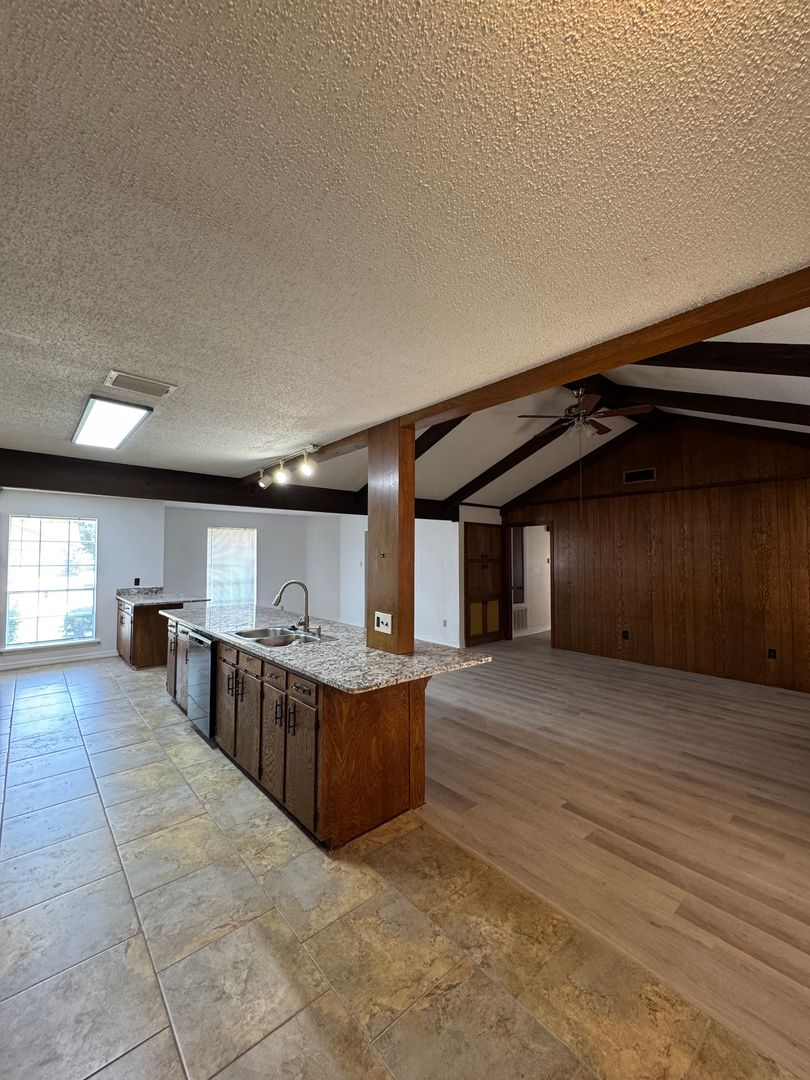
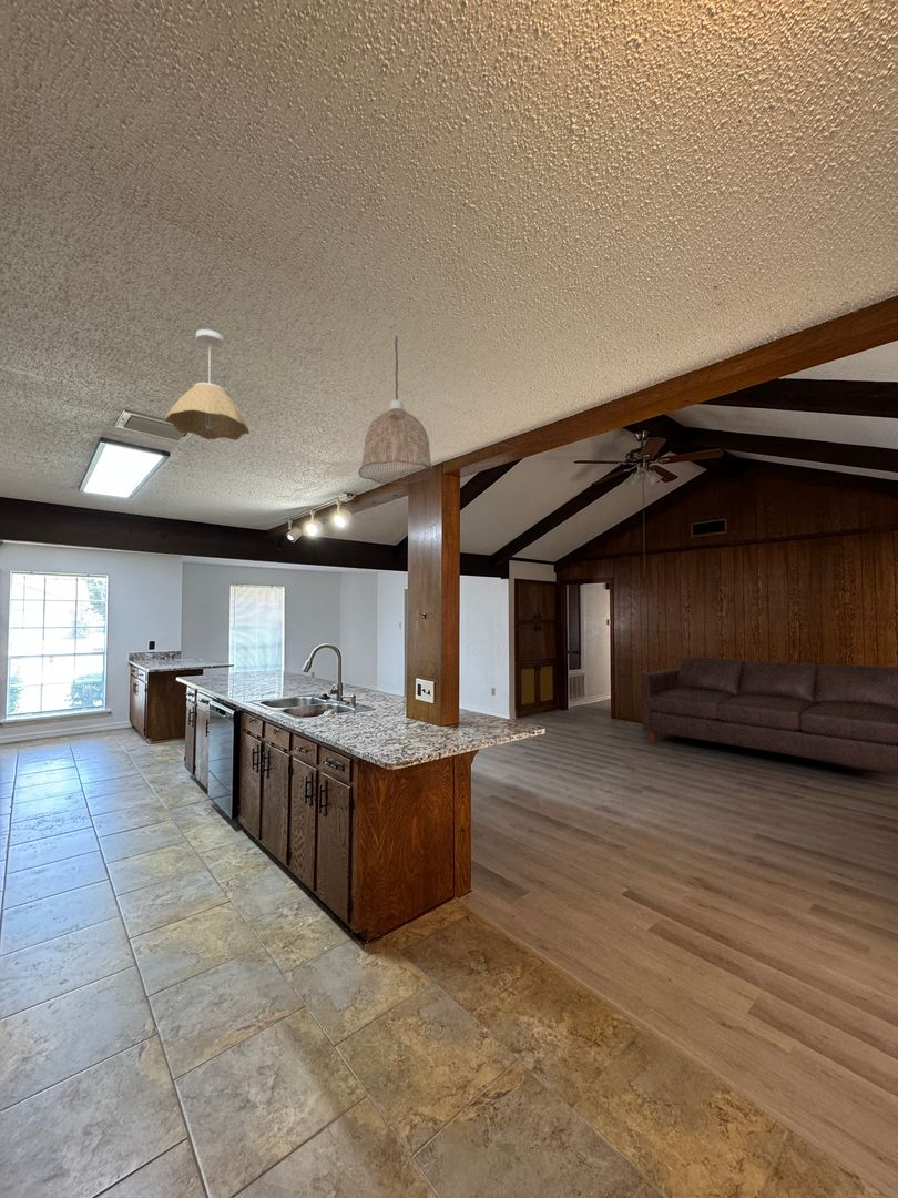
+ sofa [641,656,898,775]
+ pendant light [164,328,251,441]
+ pendant lamp [358,335,436,486]
